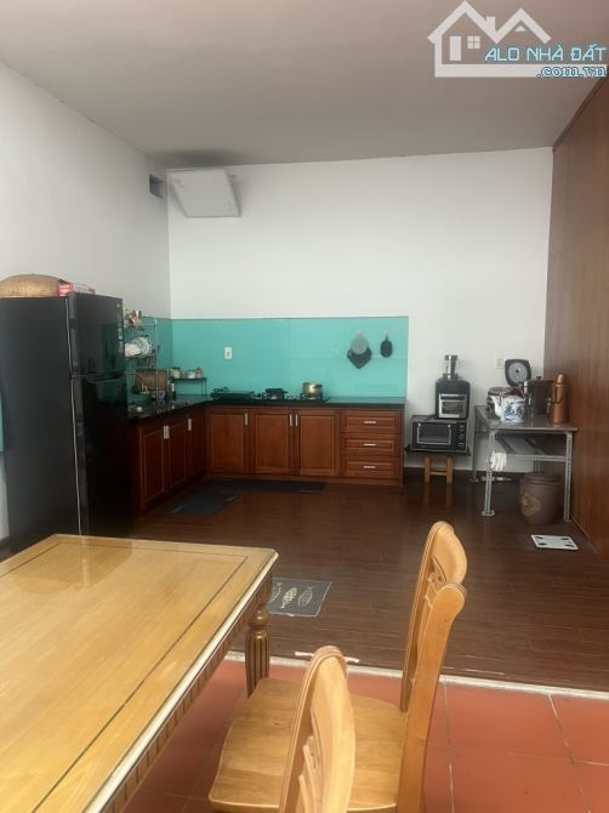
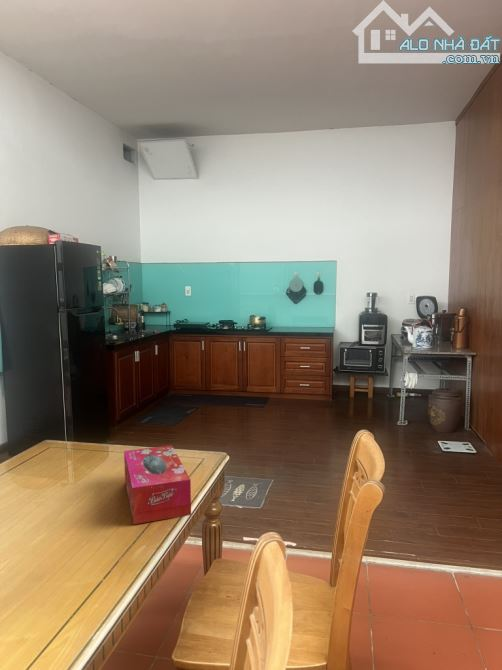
+ tissue box [123,444,192,525]
